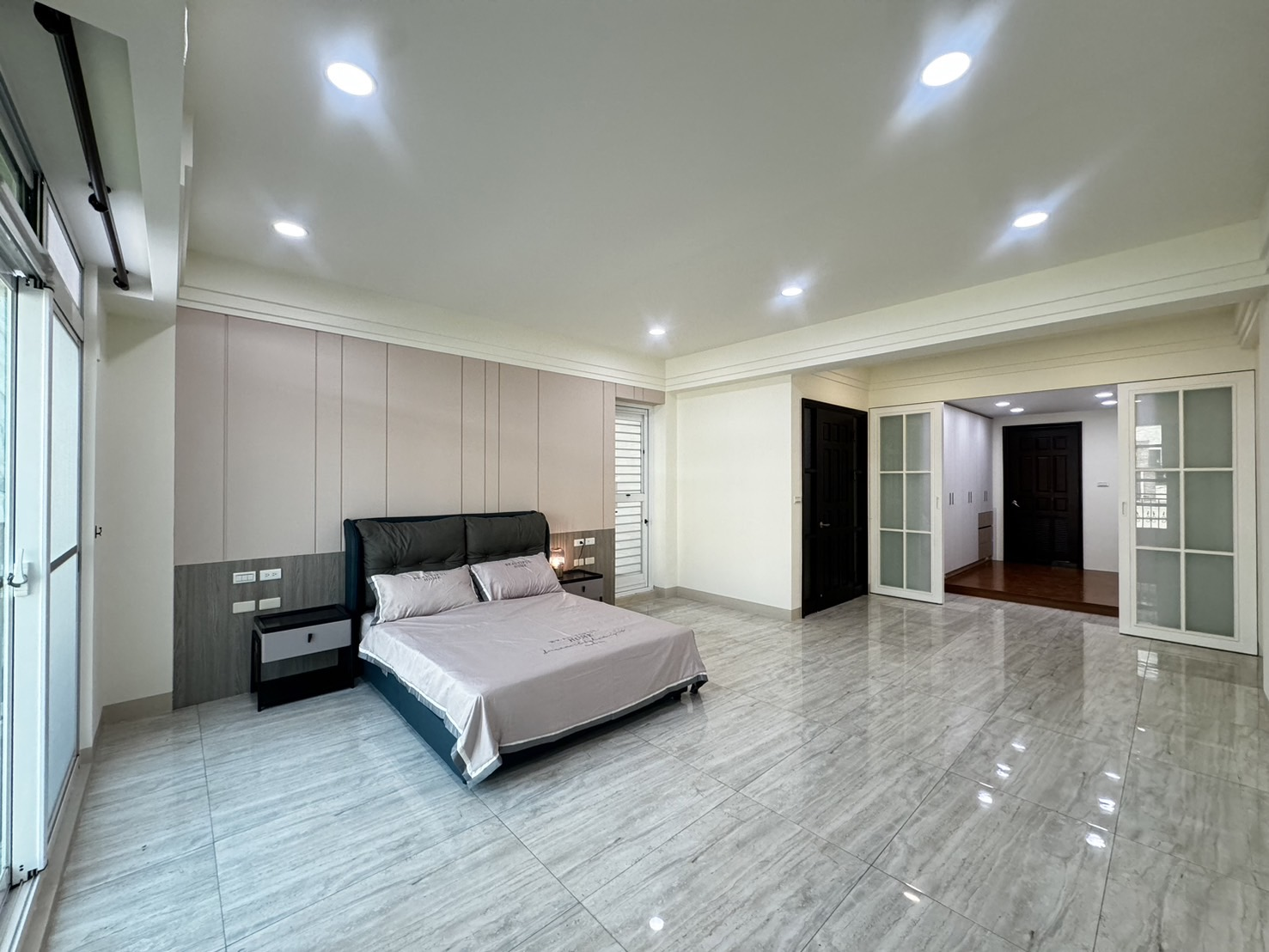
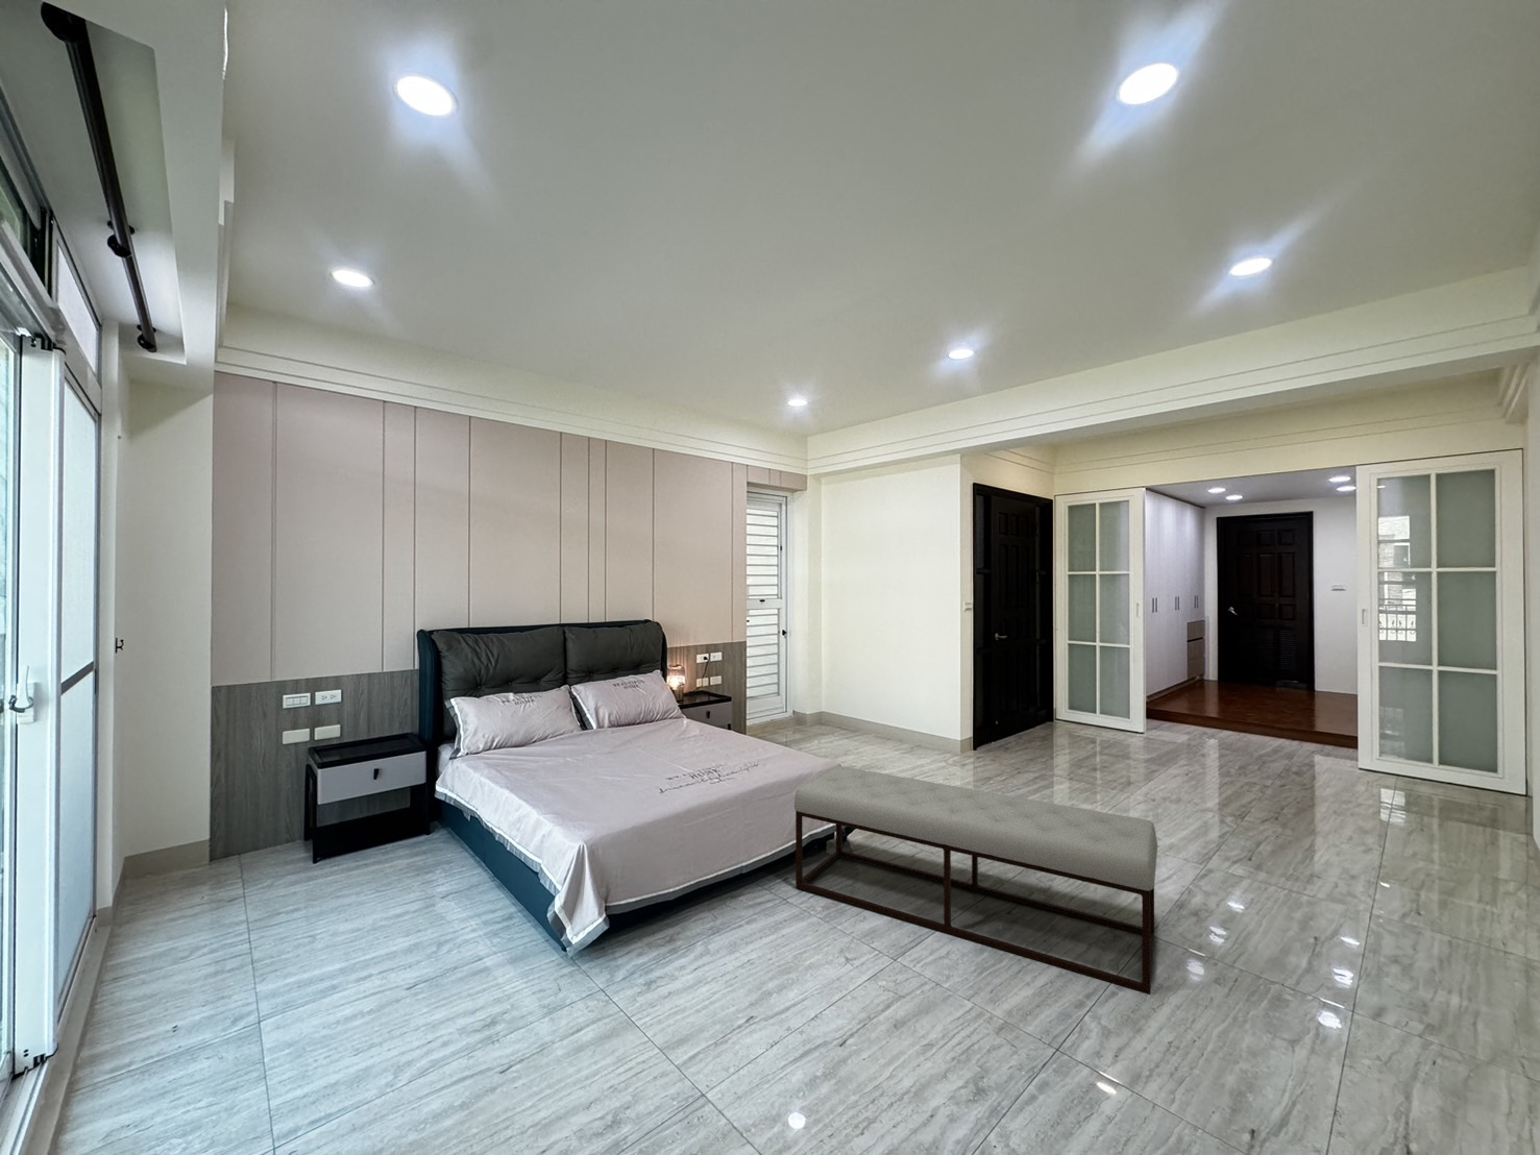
+ bench [794,766,1159,996]
